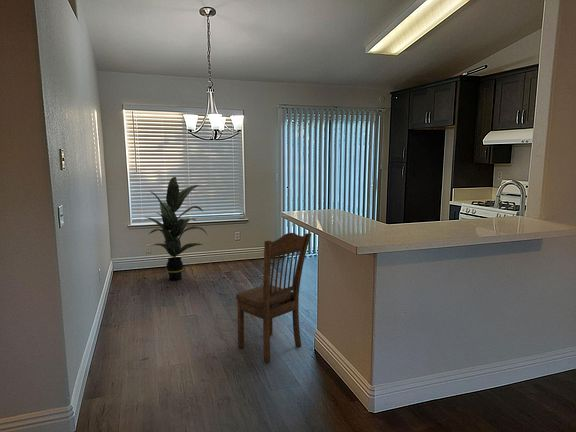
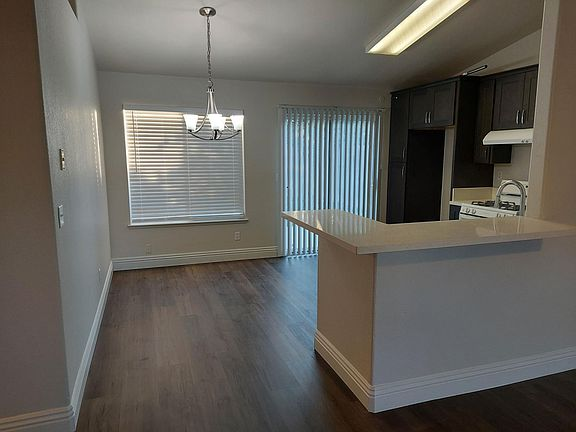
- indoor plant [144,176,209,281]
- dining chair [235,232,312,364]
